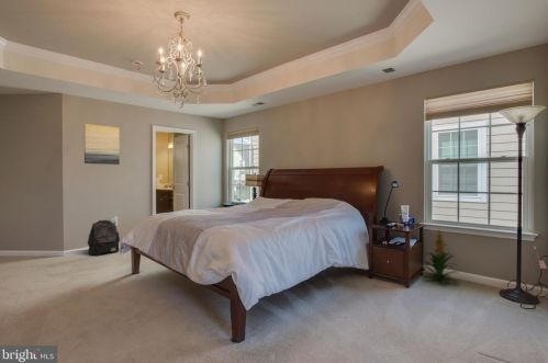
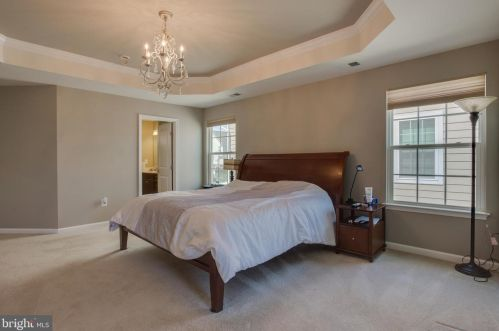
- wall art [83,123,121,166]
- backpack [87,219,121,257]
- indoor plant [418,227,461,286]
